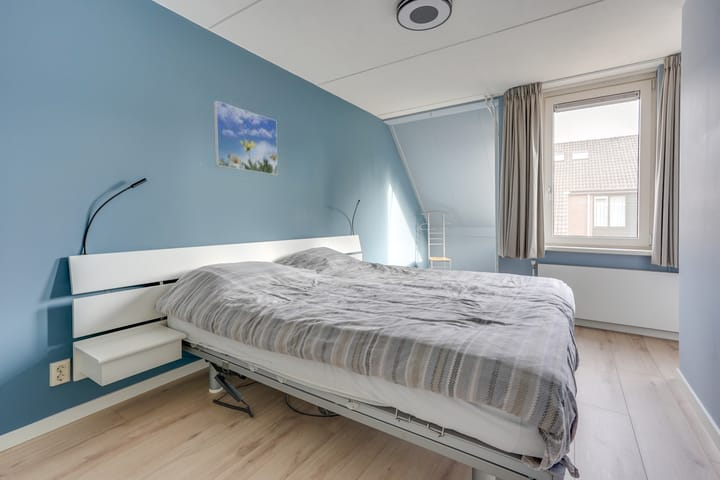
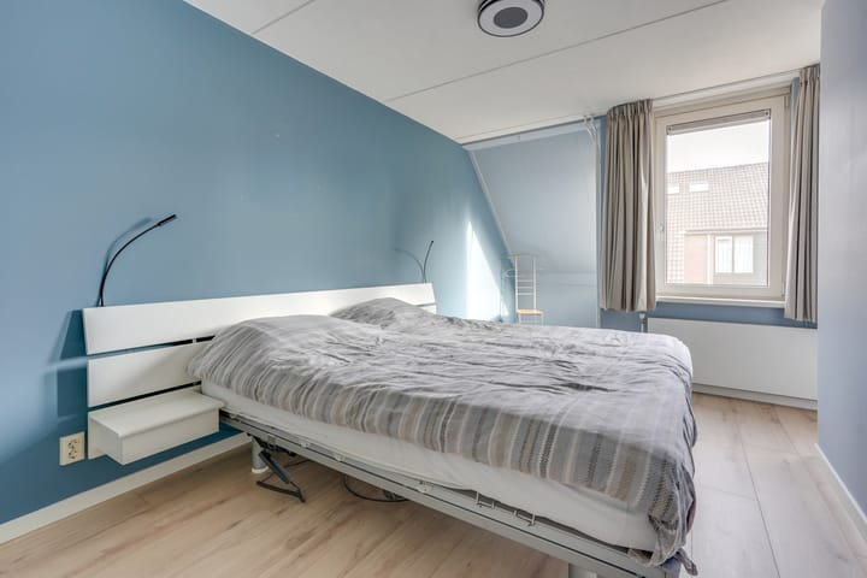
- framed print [213,100,279,176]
